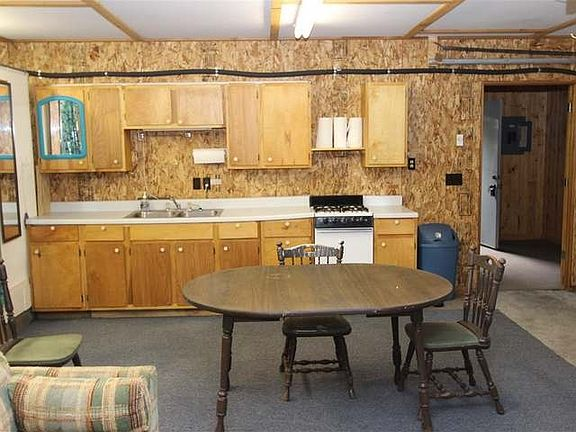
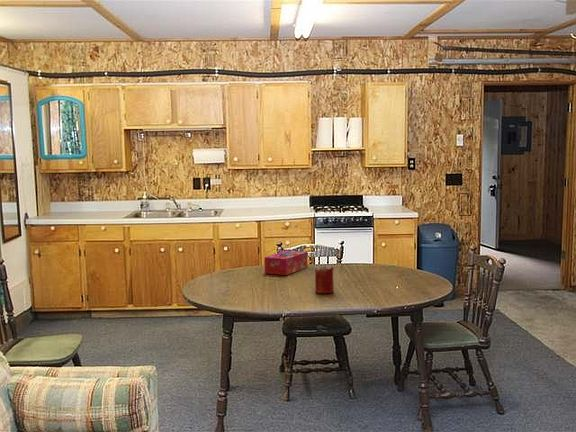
+ tissue box [263,249,308,276]
+ candle [314,264,335,294]
